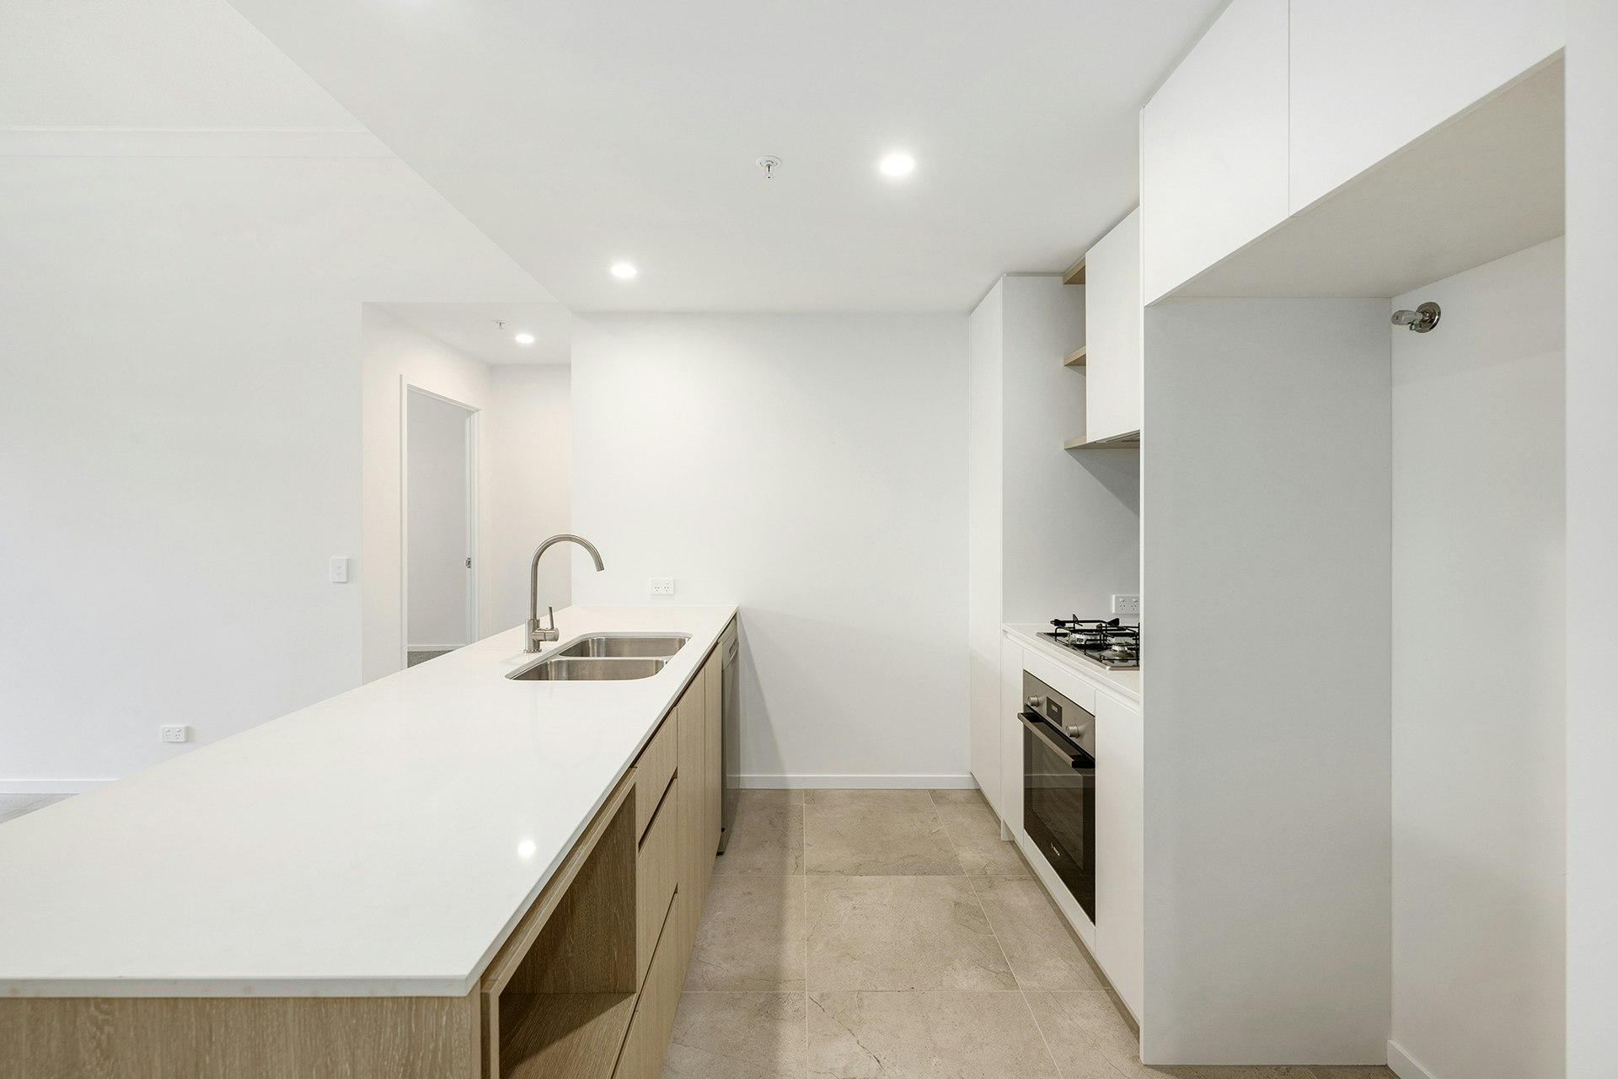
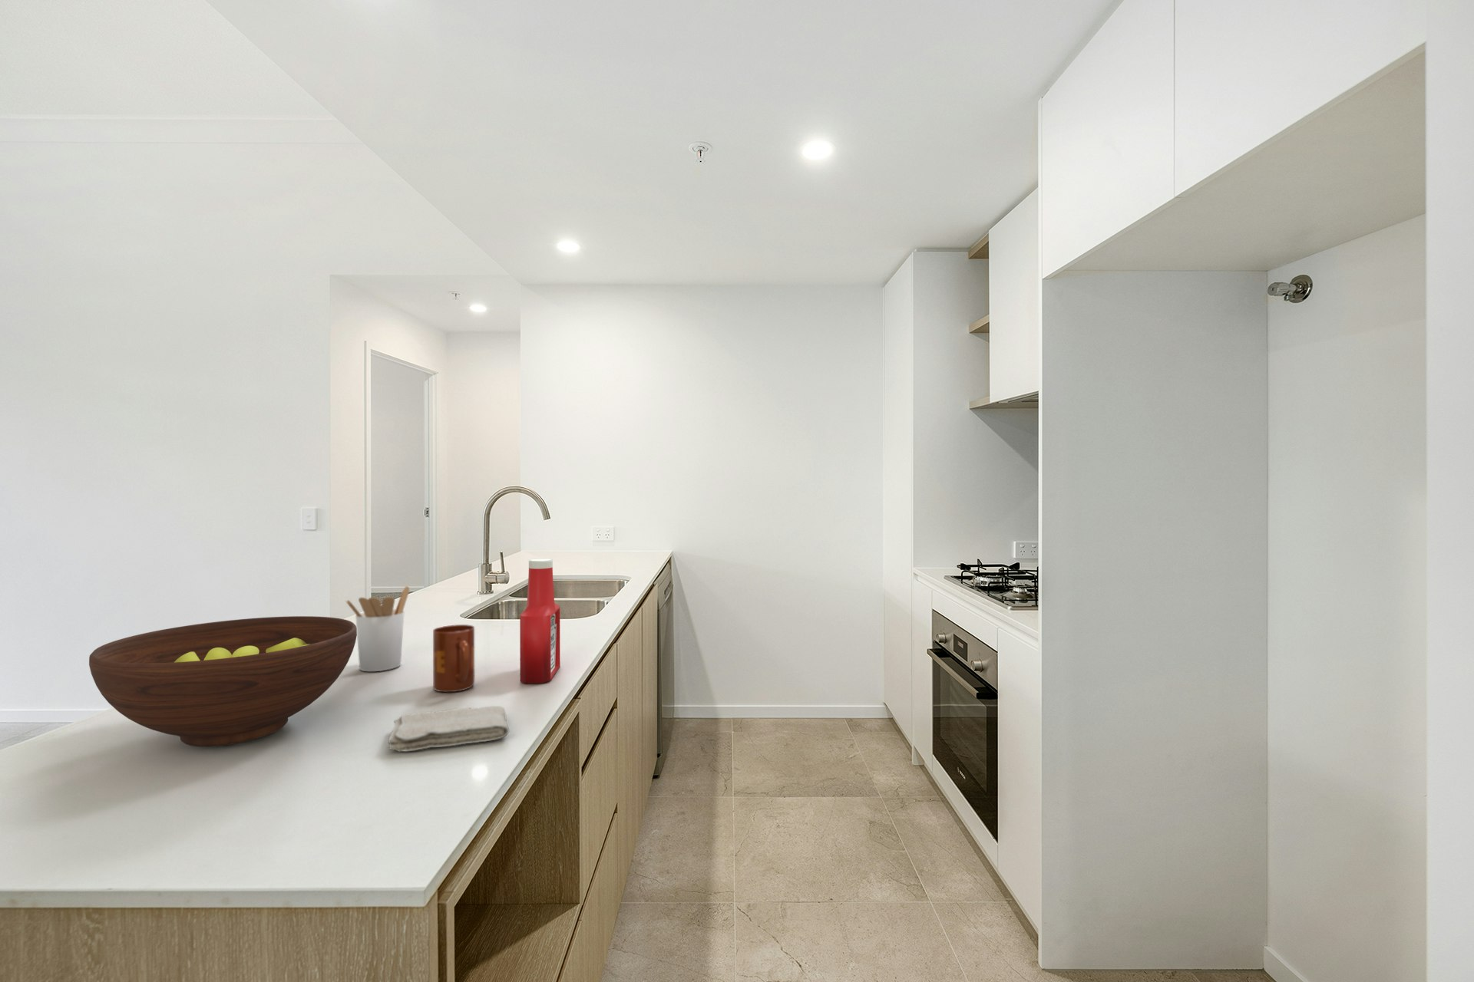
+ fruit bowl [88,615,356,747]
+ soap bottle [519,558,560,684]
+ washcloth [387,705,510,753]
+ utensil holder [344,585,410,672]
+ mug [432,624,475,693]
